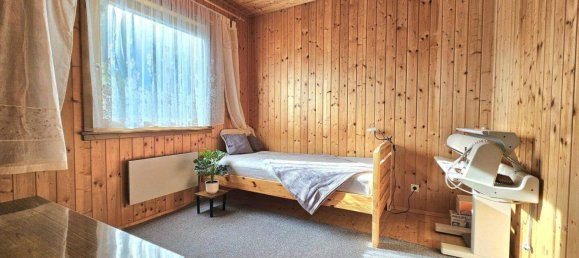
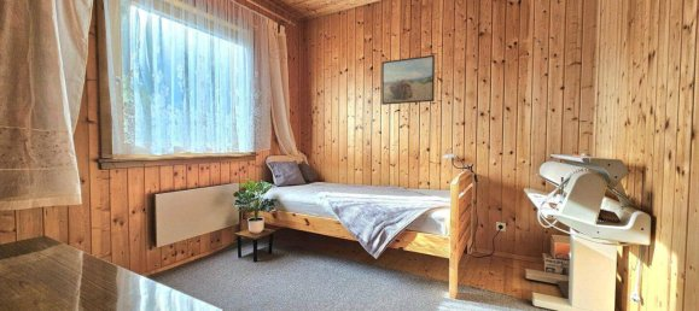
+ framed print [380,54,436,106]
